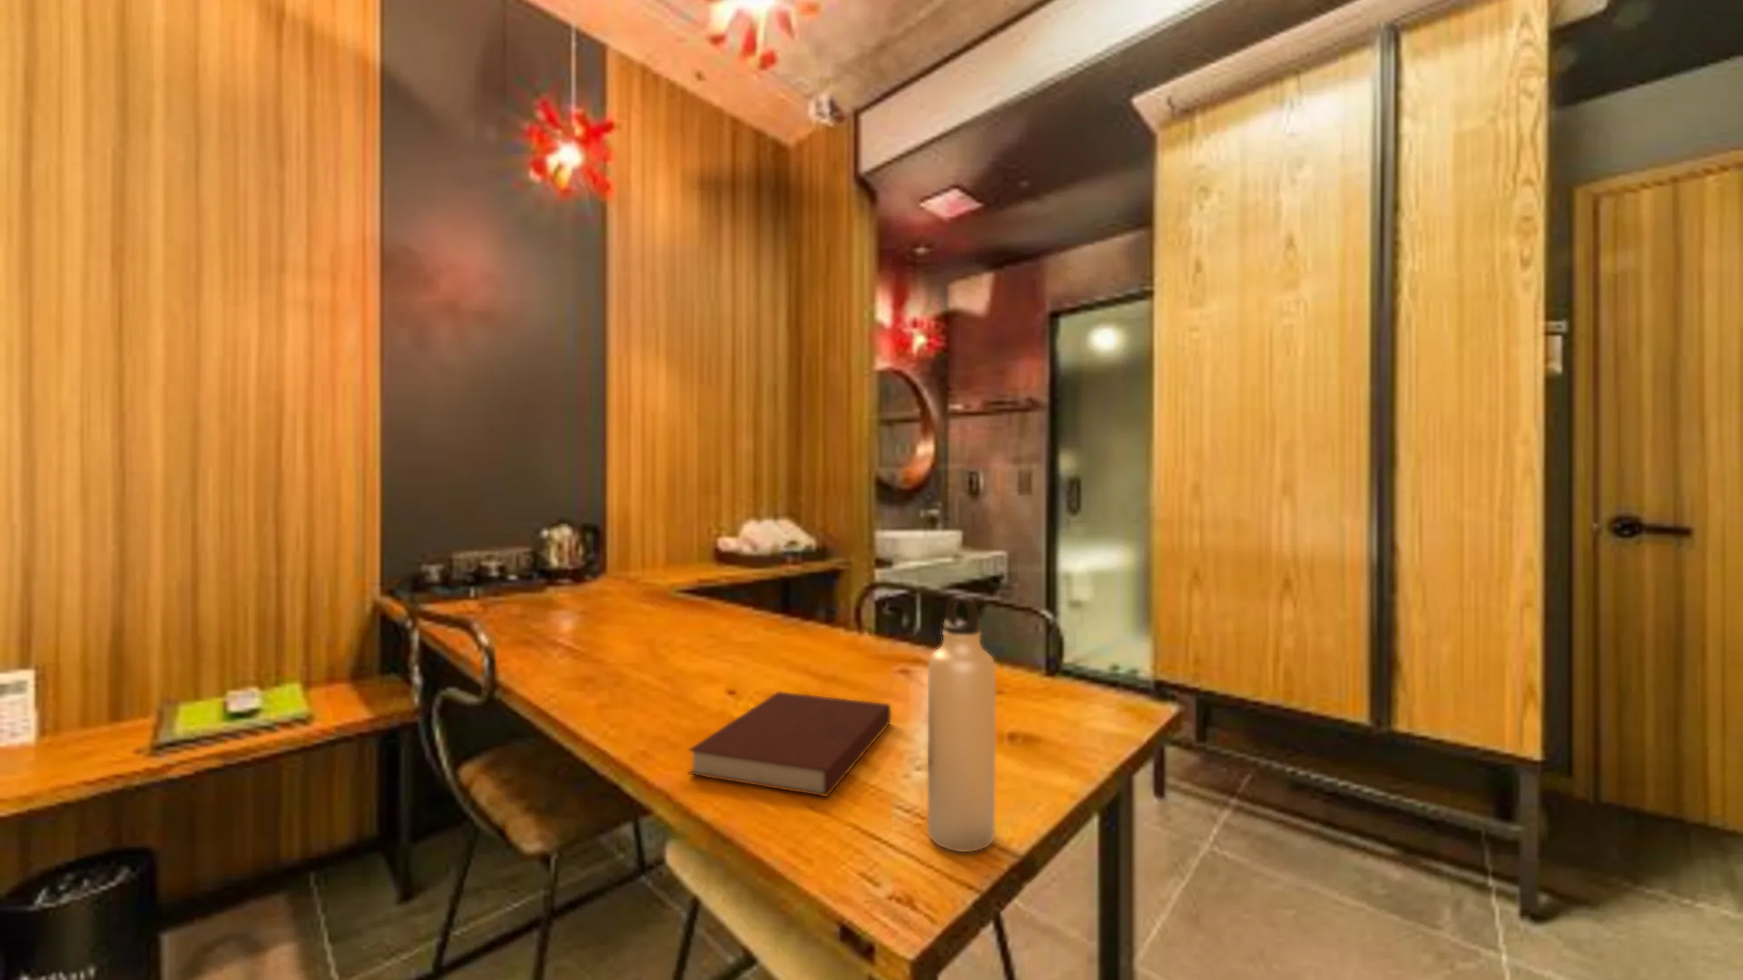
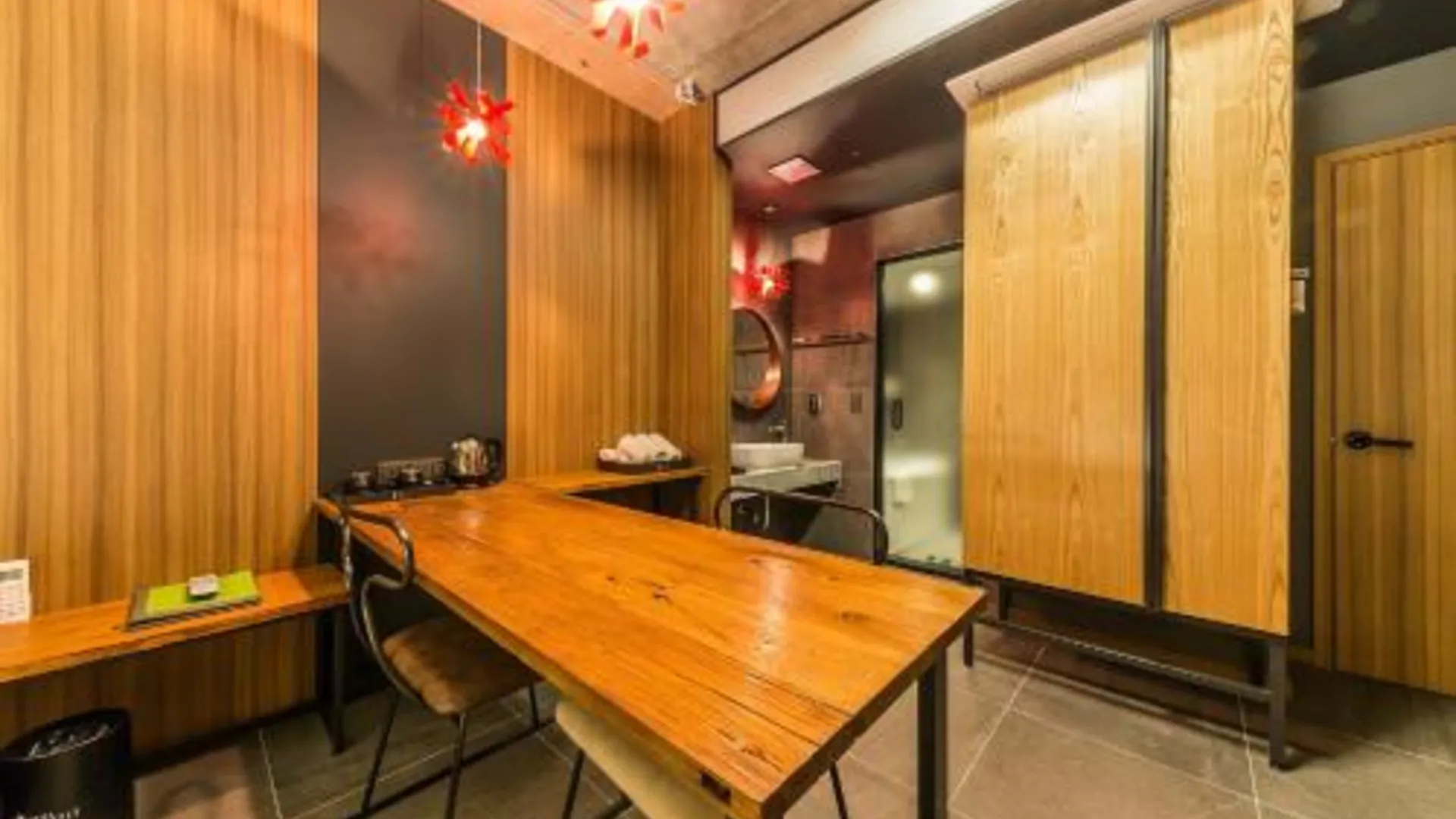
- water bottle [927,595,997,853]
- notebook [687,690,892,798]
